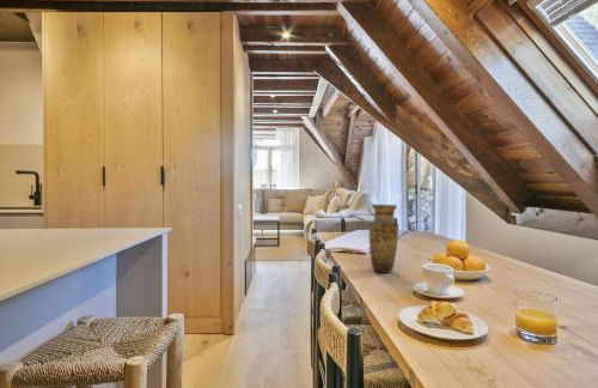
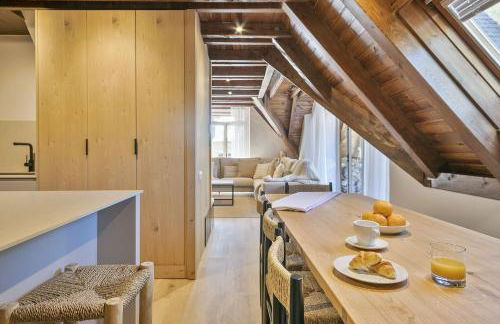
- vase [368,204,399,274]
